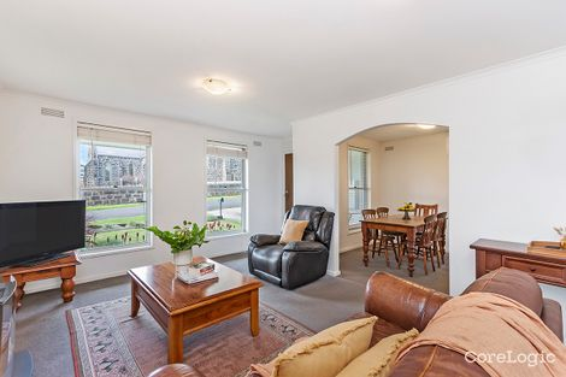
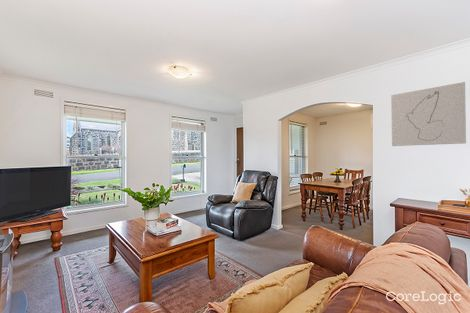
+ wall art [390,81,467,147]
